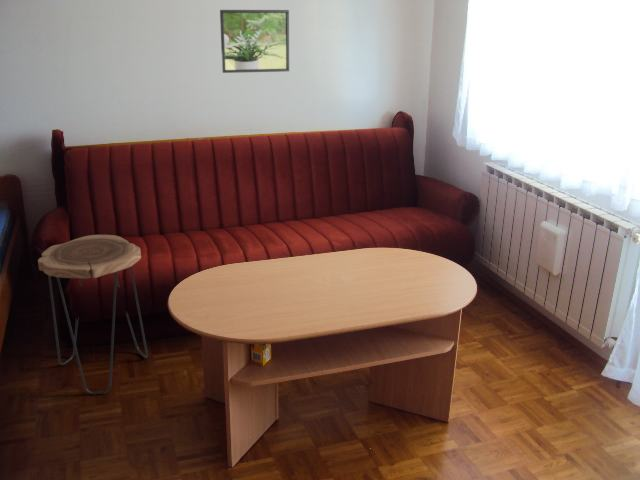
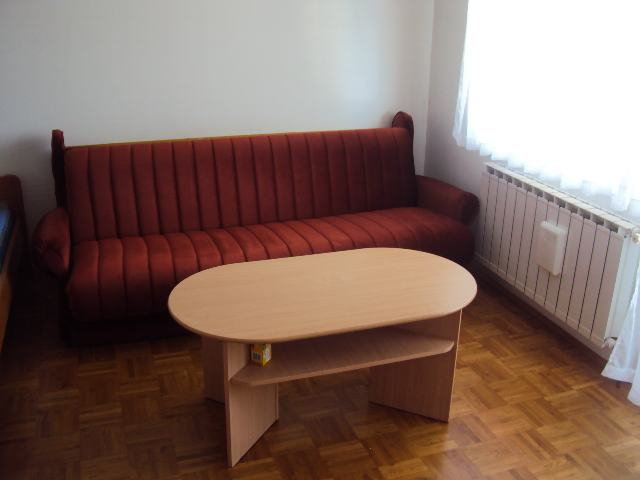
- side table [37,234,149,395]
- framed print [219,9,290,74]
